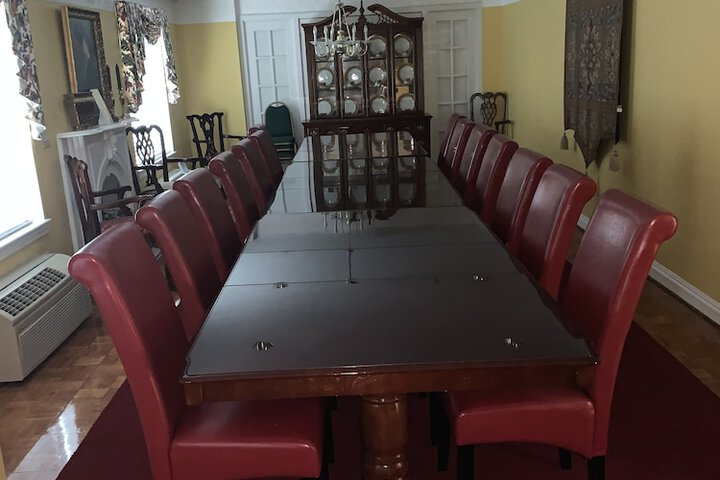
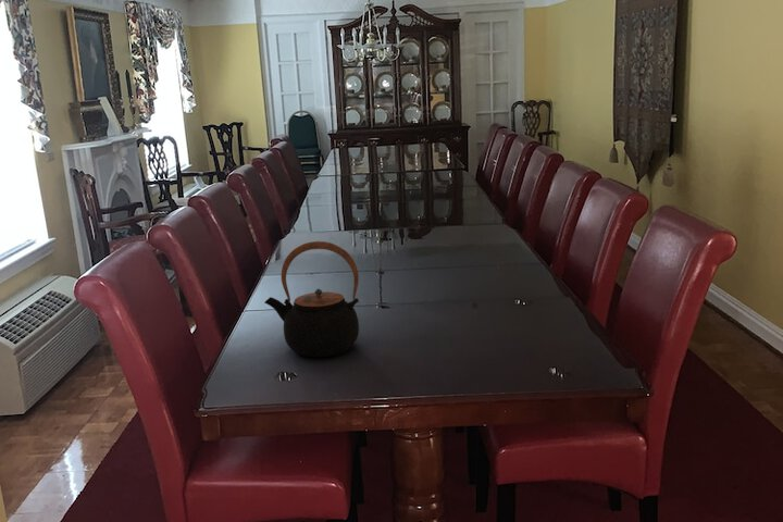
+ teapot [263,240,360,358]
